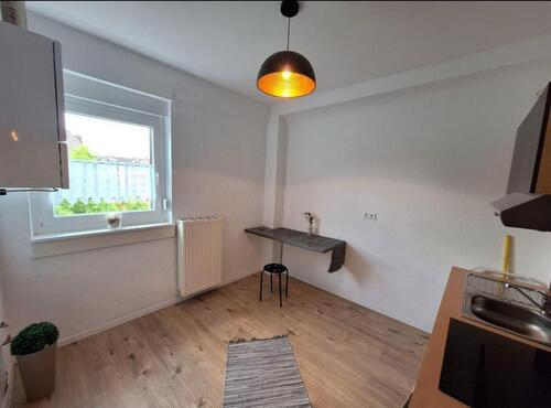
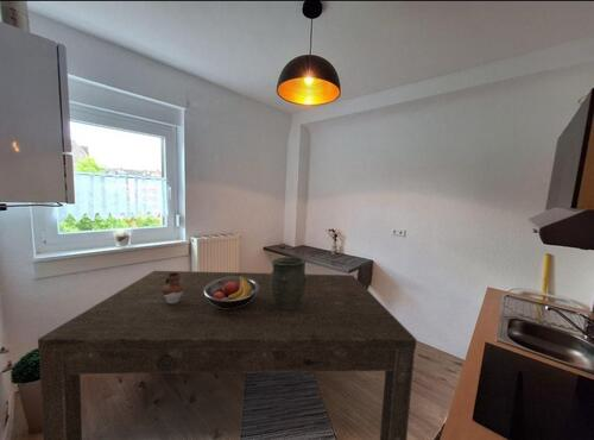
+ ceramic pitcher [163,272,184,303]
+ fruit bowl [203,276,259,308]
+ dining table [37,270,418,440]
+ vase [270,256,308,309]
